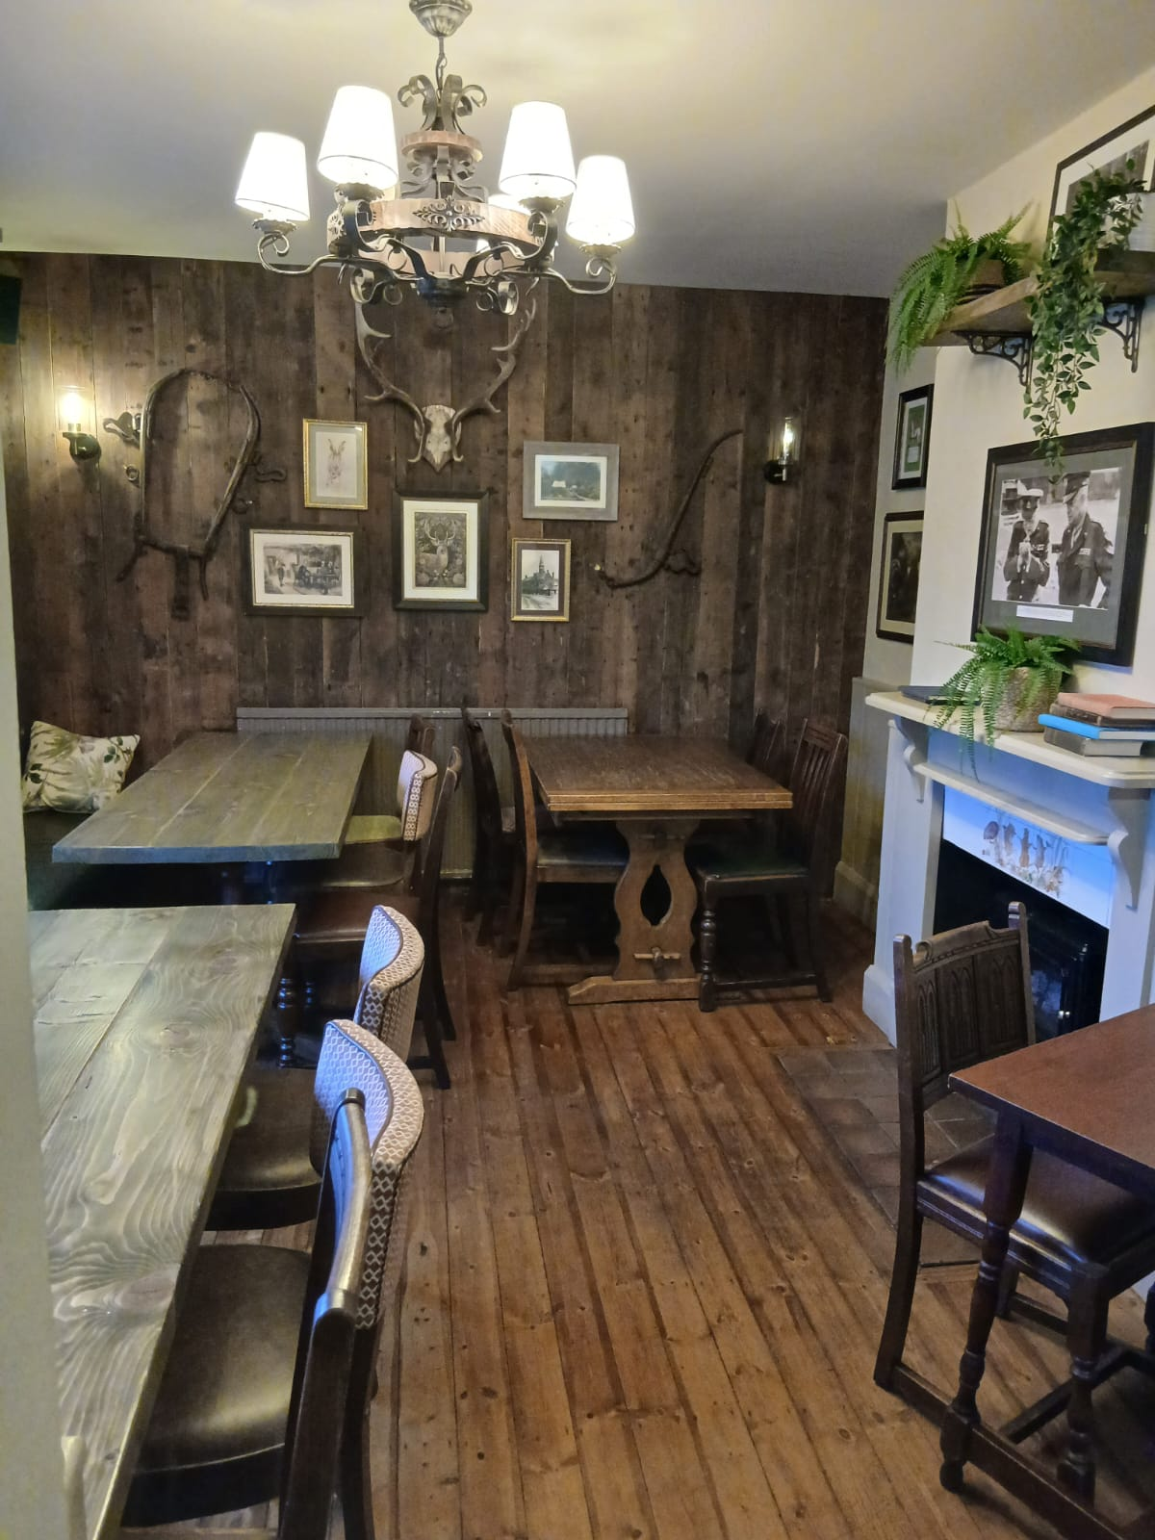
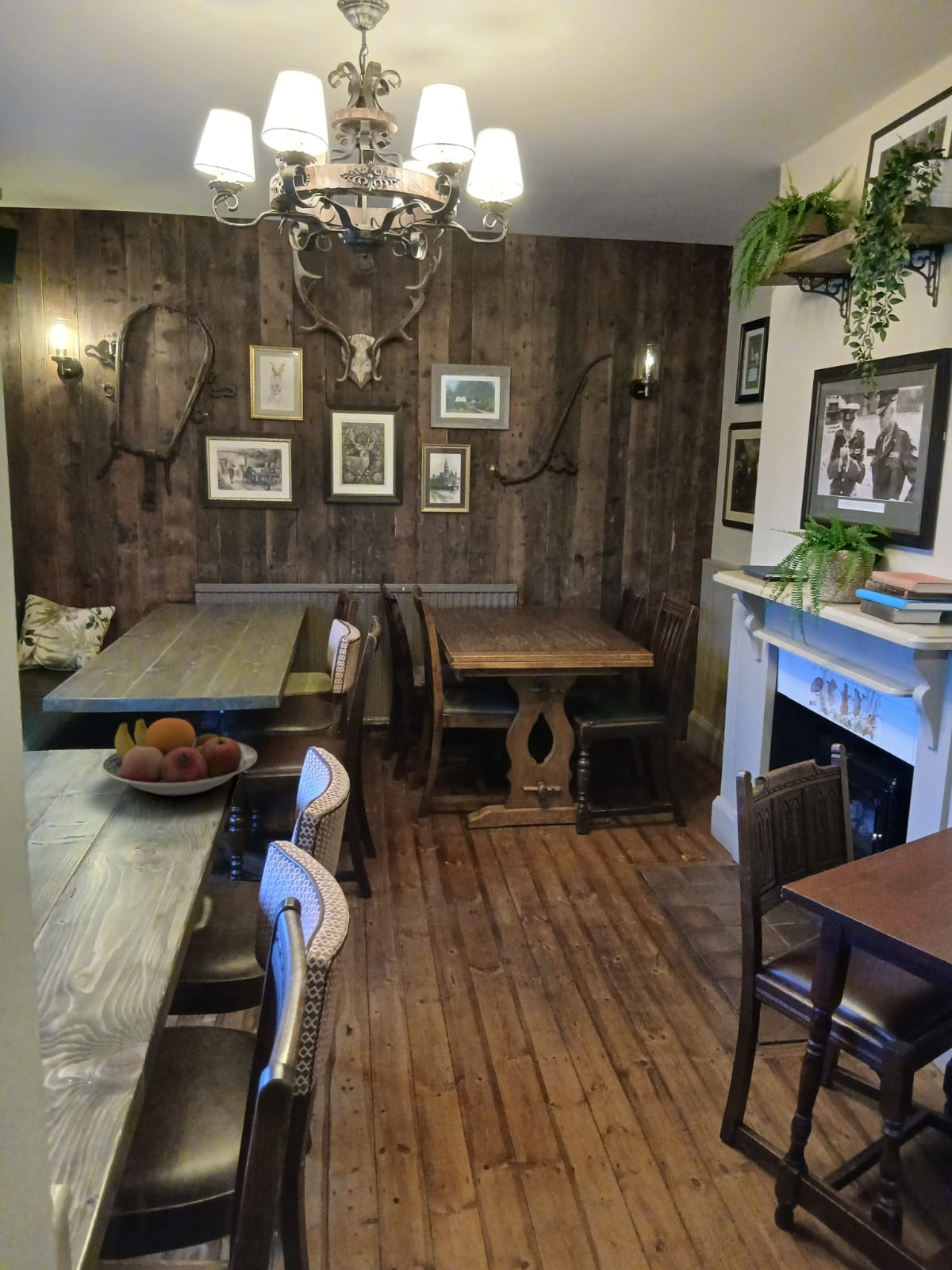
+ fruit bowl [101,718,258,797]
